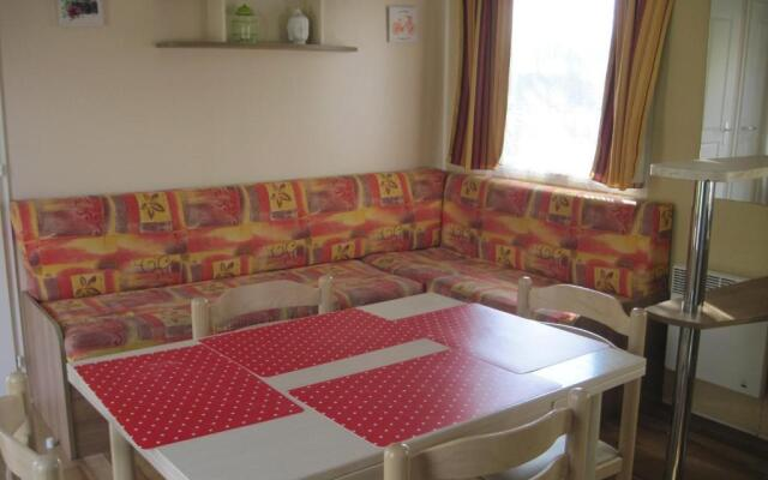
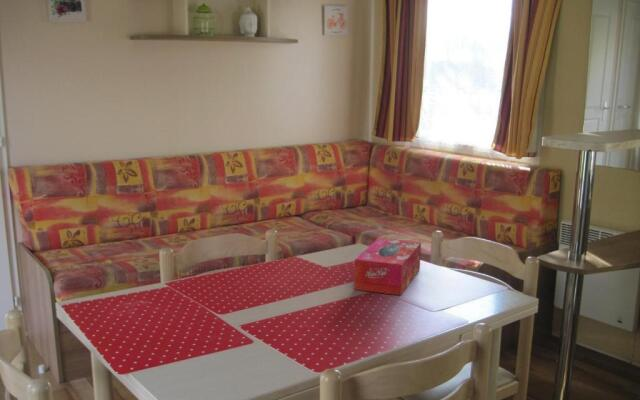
+ tissue box [353,237,422,297]
